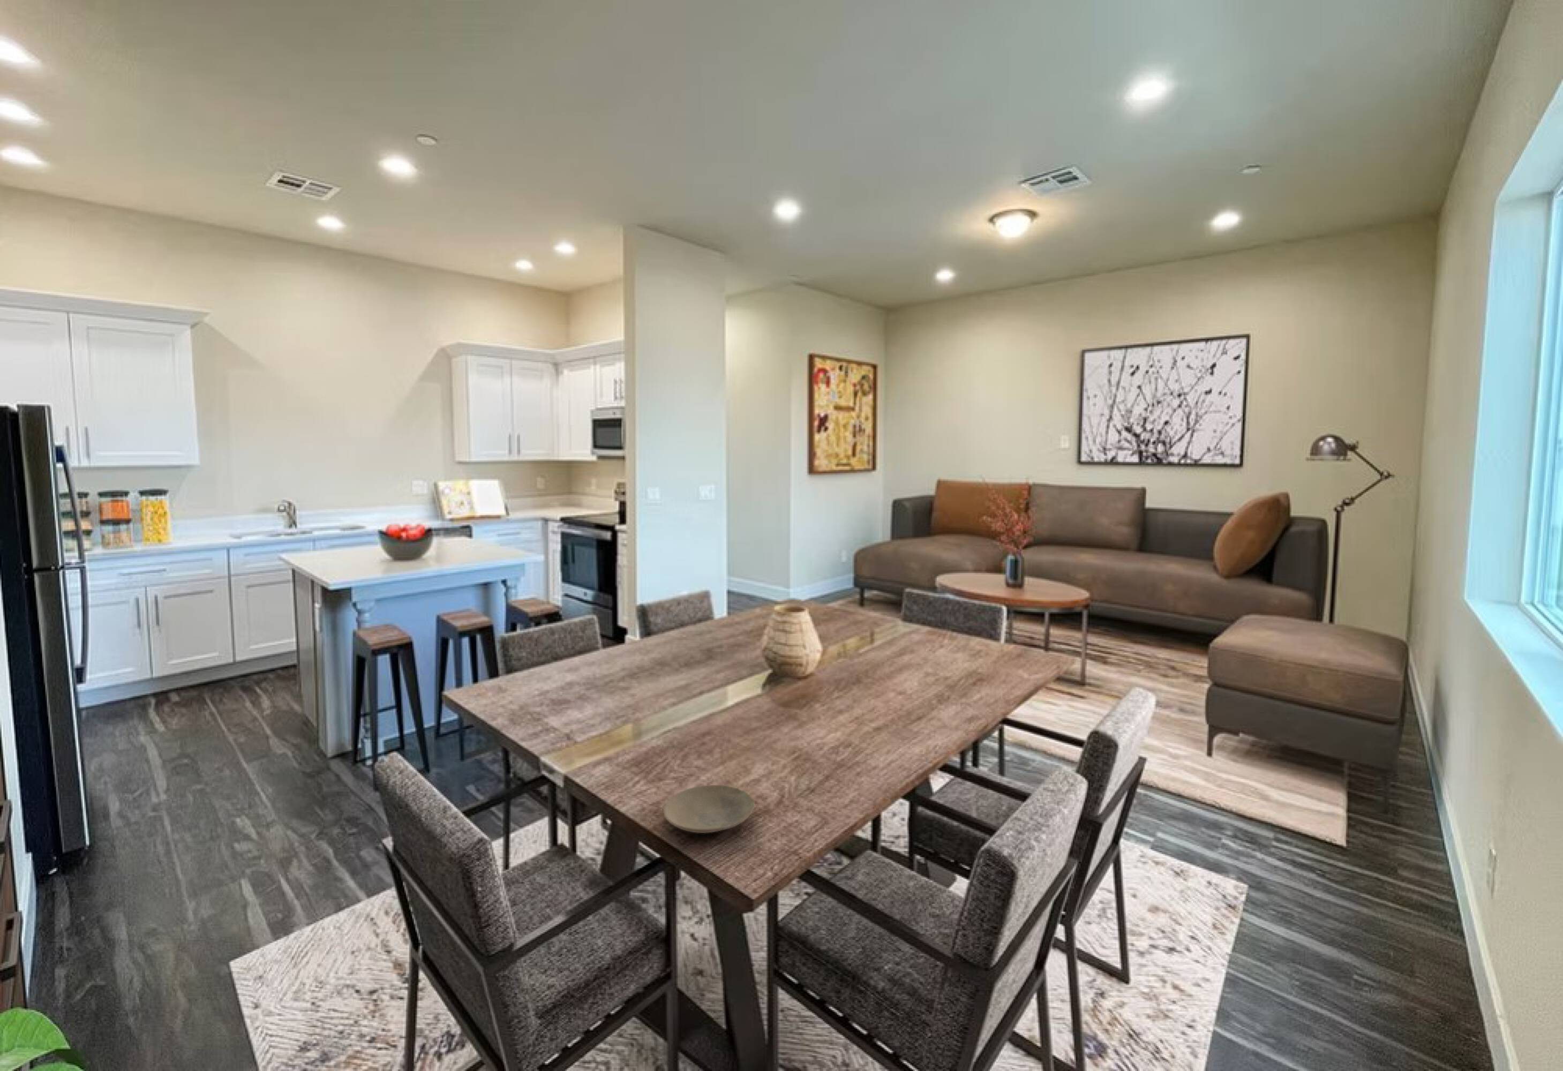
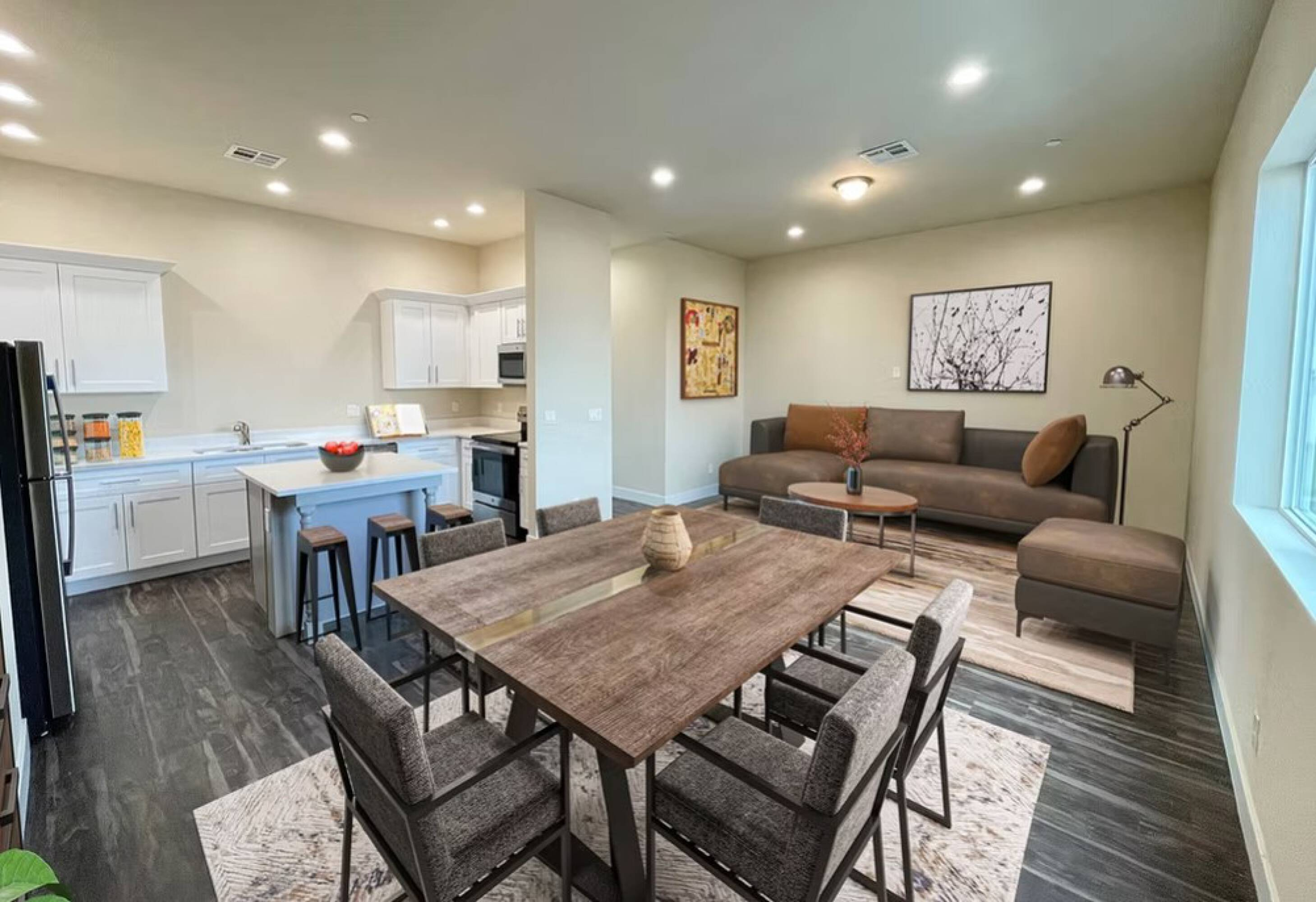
- plate [663,785,755,834]
